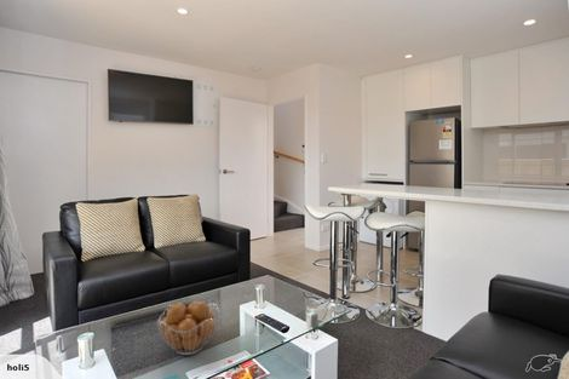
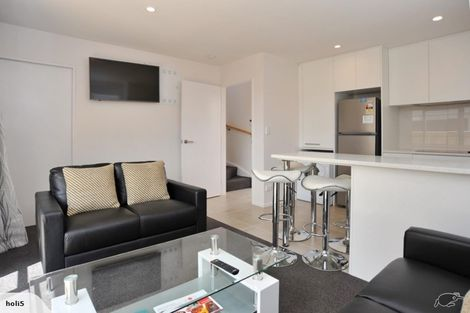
- fruit basket [155,300,222,356]
